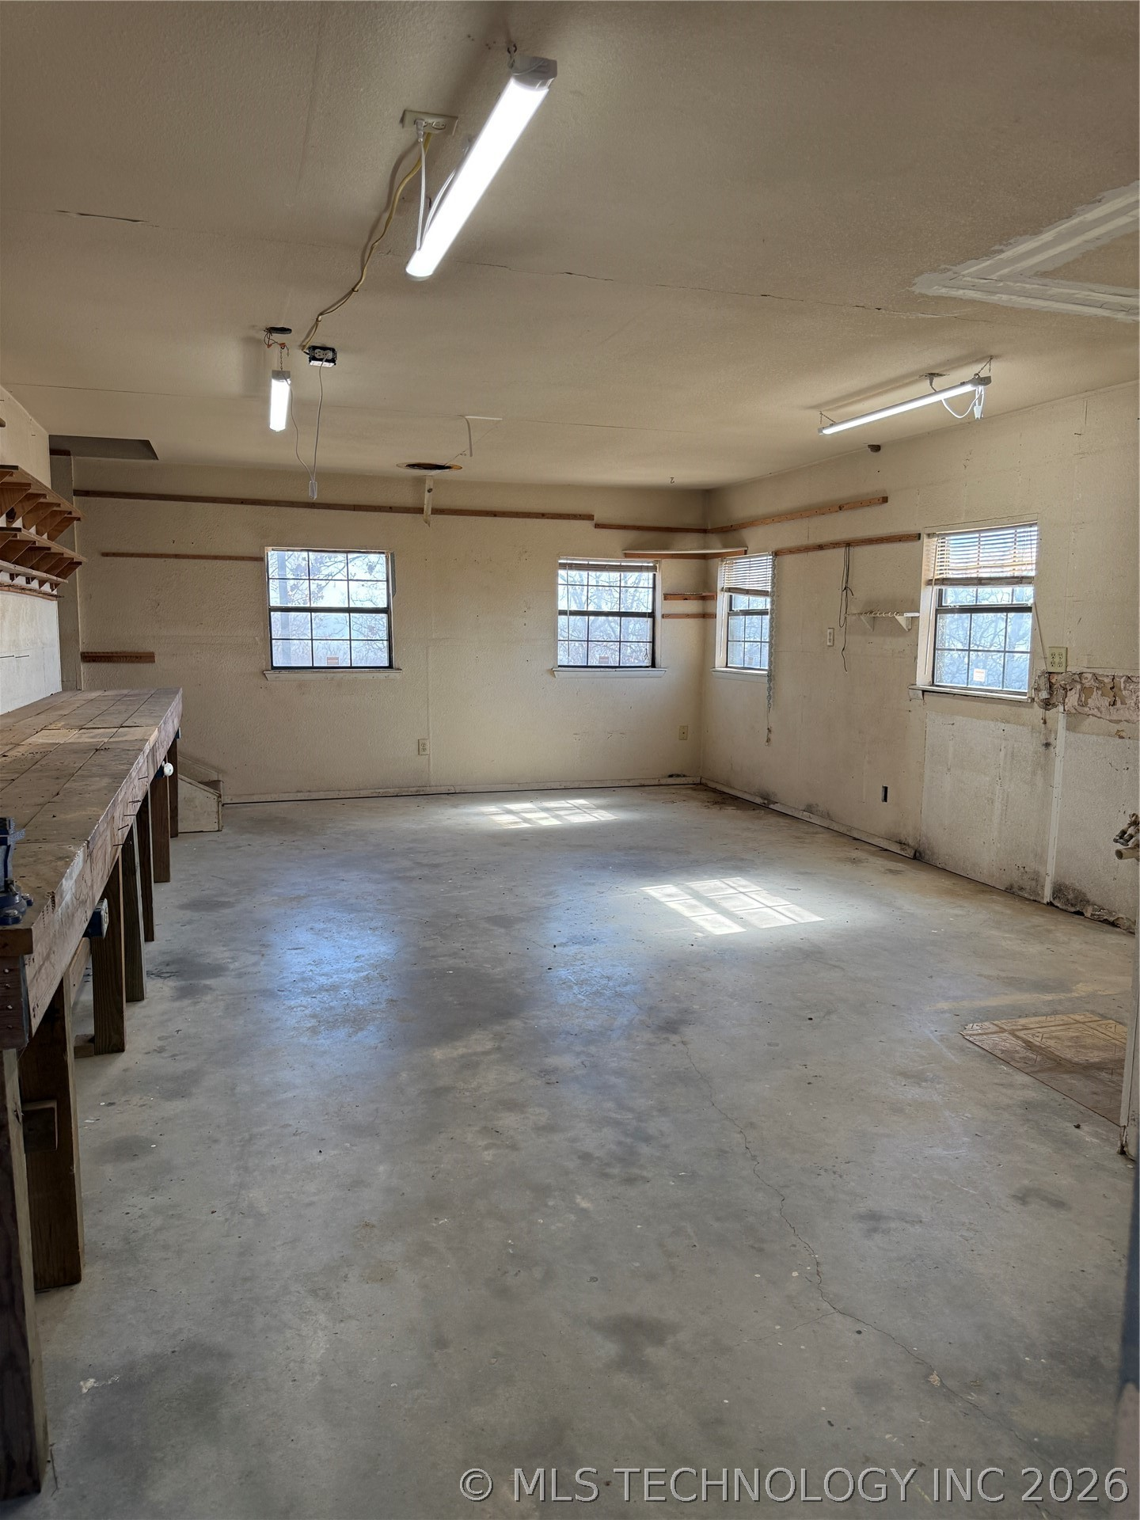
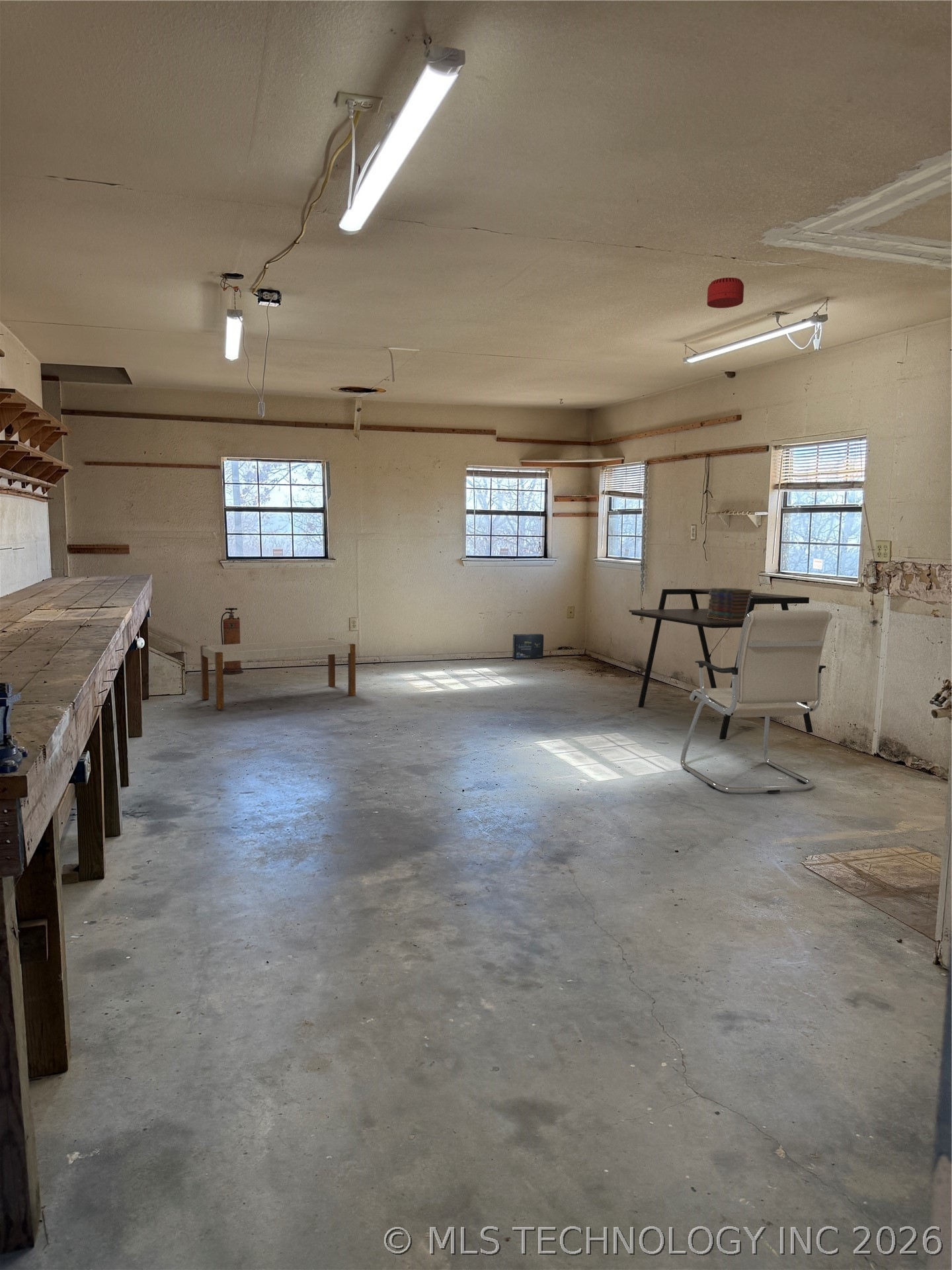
+ fire extinguisher [220,607,244,675]
+ desk [628,588,813,740]
+ bench [200,638,356,710]
+ smoke detector [706,277,744,309]
+ book stack [707,587,754,620]
+ box [512,633,544,659]
+ office chair [680,609,833,793]
